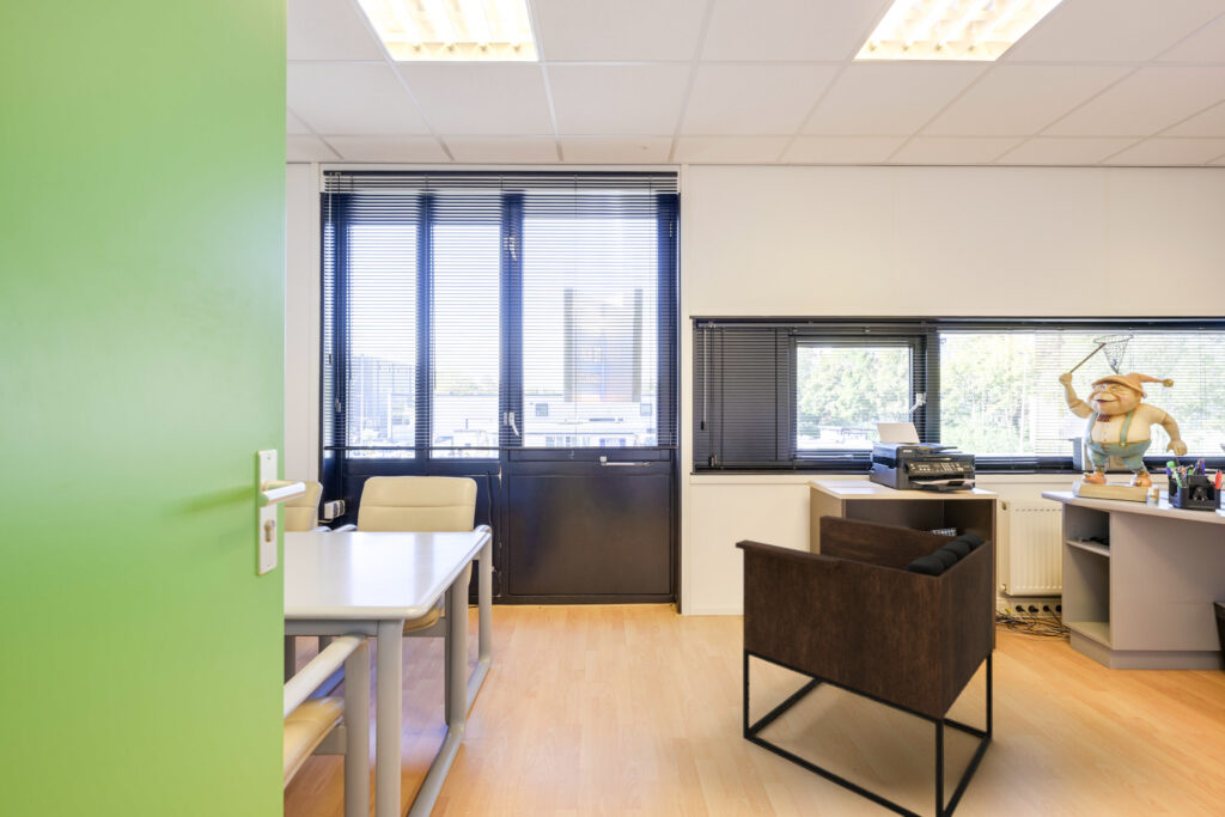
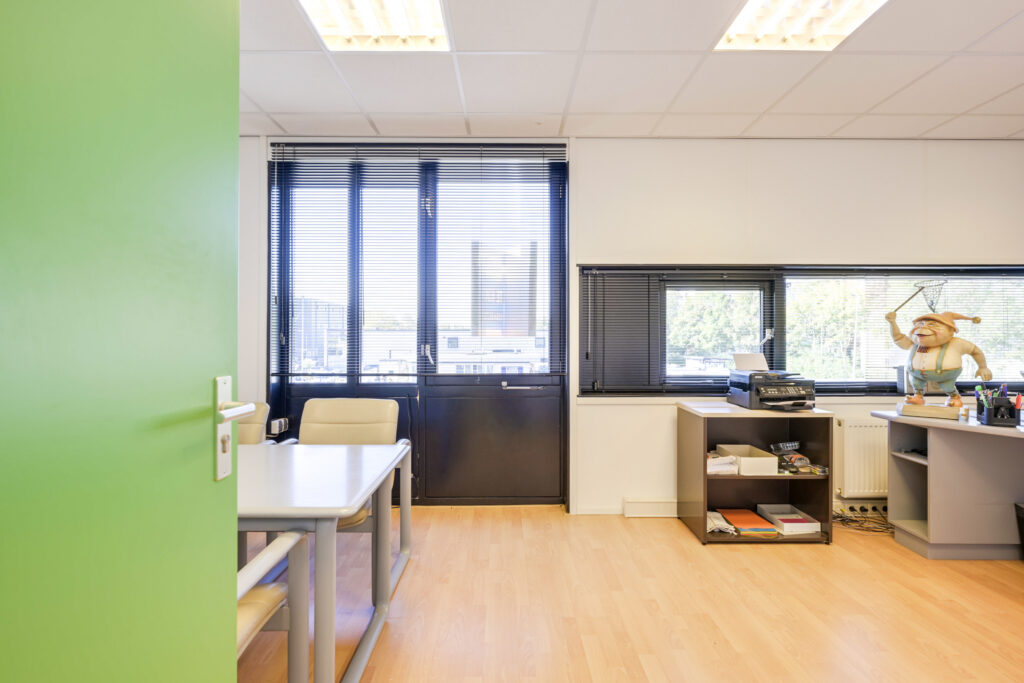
- armchair [735,514,994,817]
